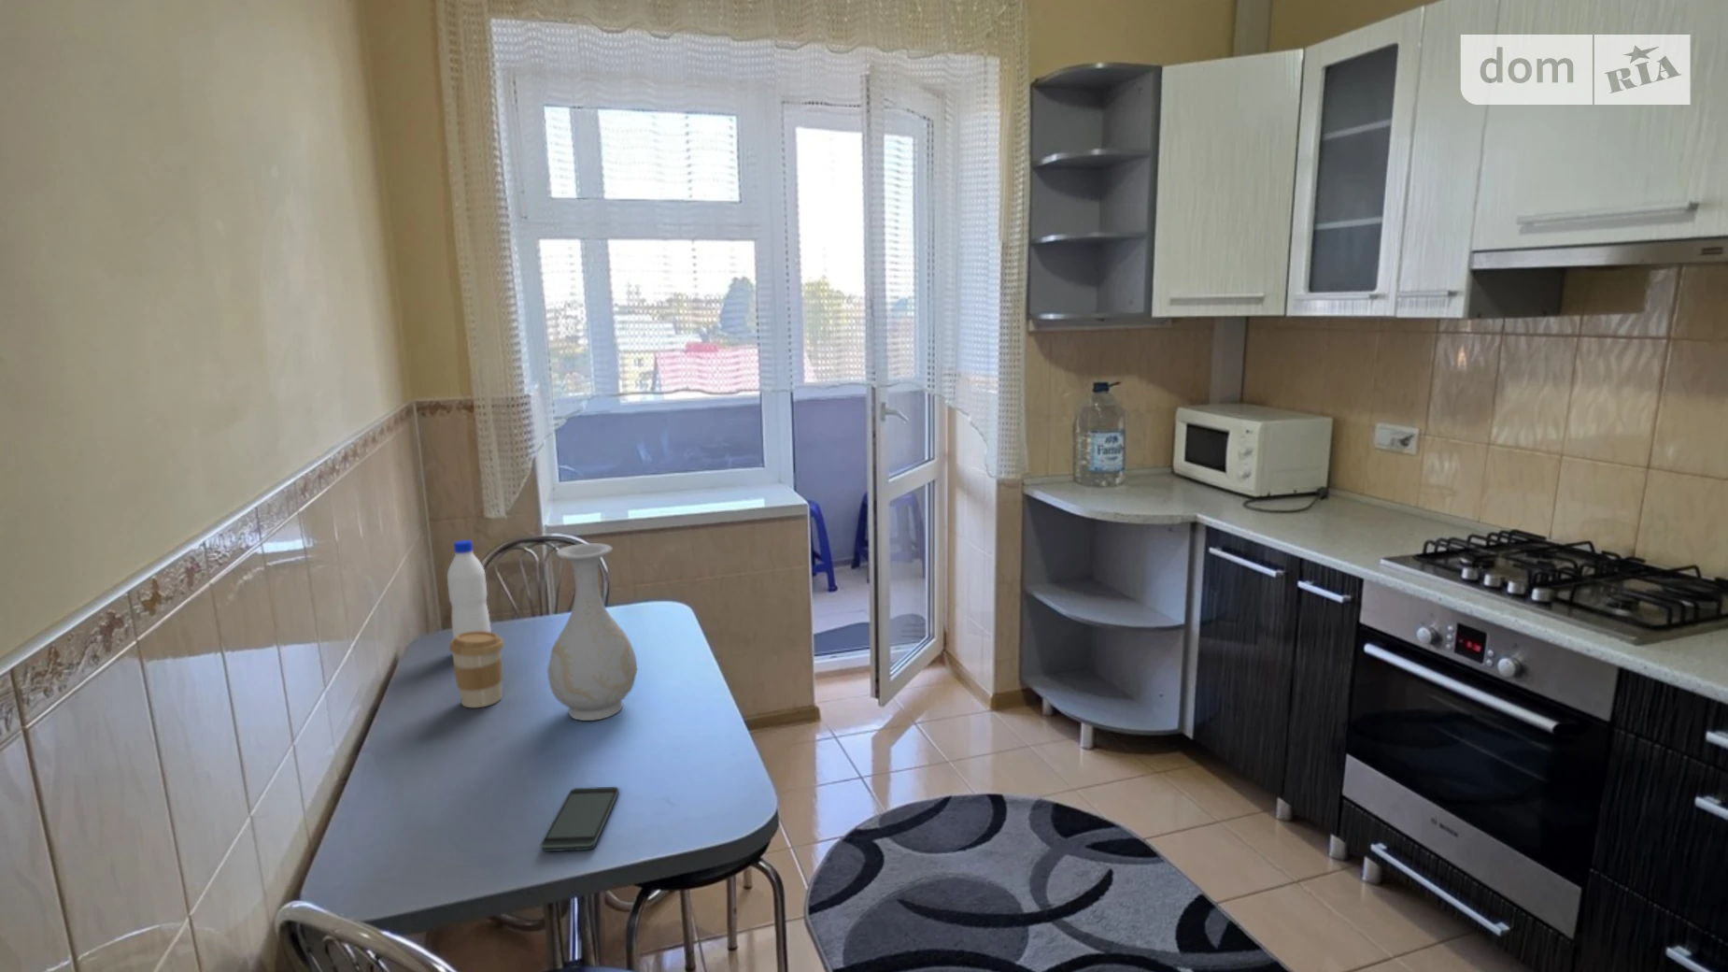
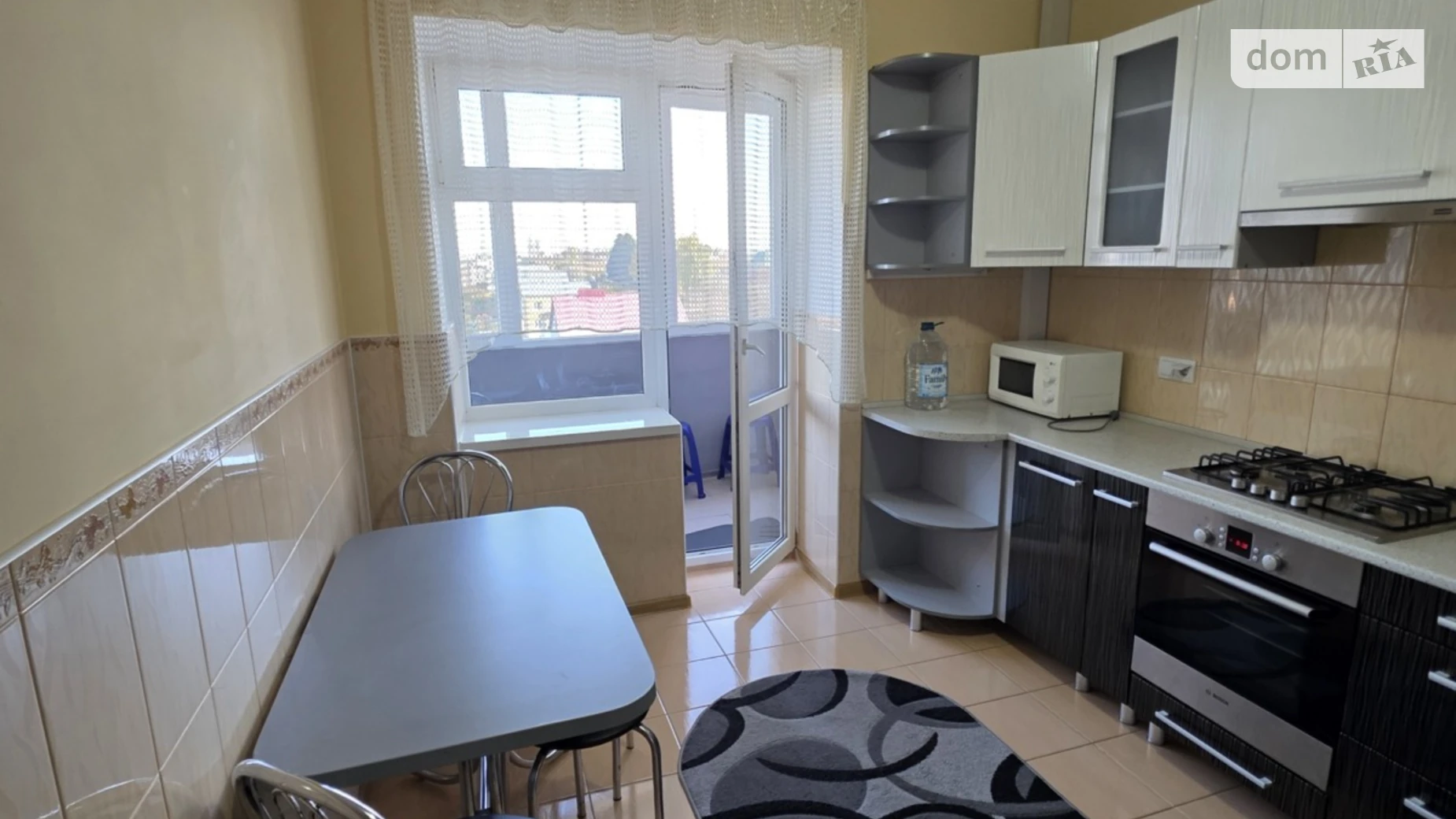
- coffee cup [449,631,506,709]
- water bottle [446,539,493,640]
- vase [547,542,639,722]
- smartphone [540,786,621,852]
